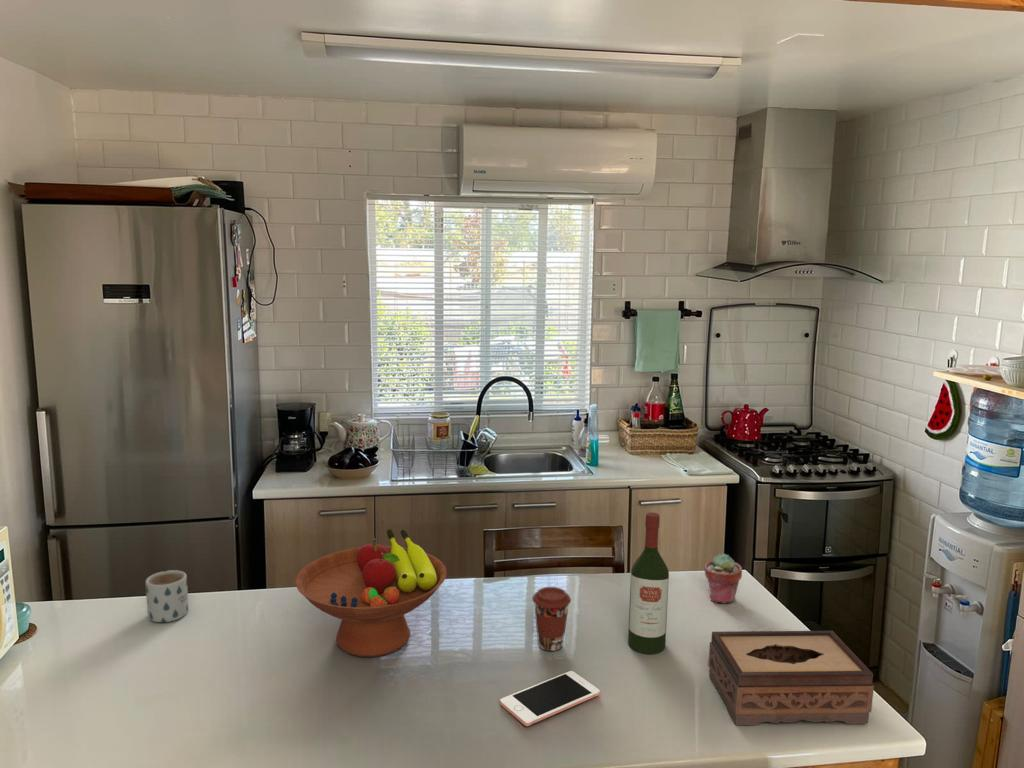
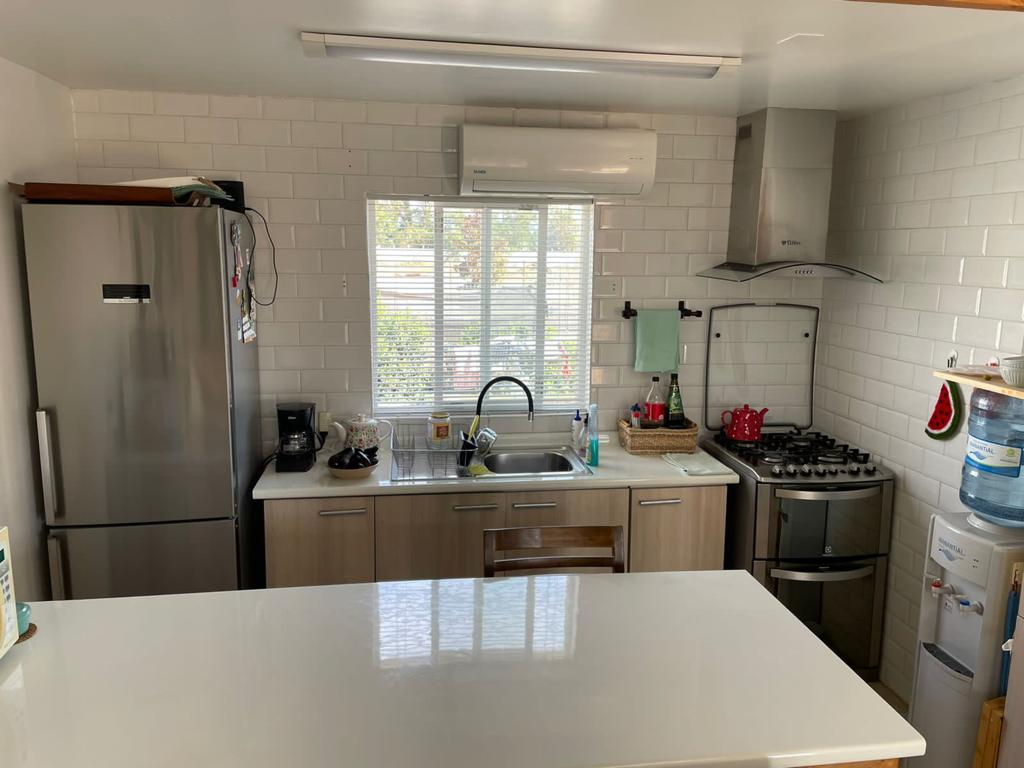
- mug [145,569,189,624]
- tissue box [707,630,875,726]
- potted succulent [703,553,743,604]
- wine bottle [627,511,670,655]
- cell phone [499,670,601,727]
- fruit bowl [294,528,448,658]
- coffee cup [531,586,572,652]
